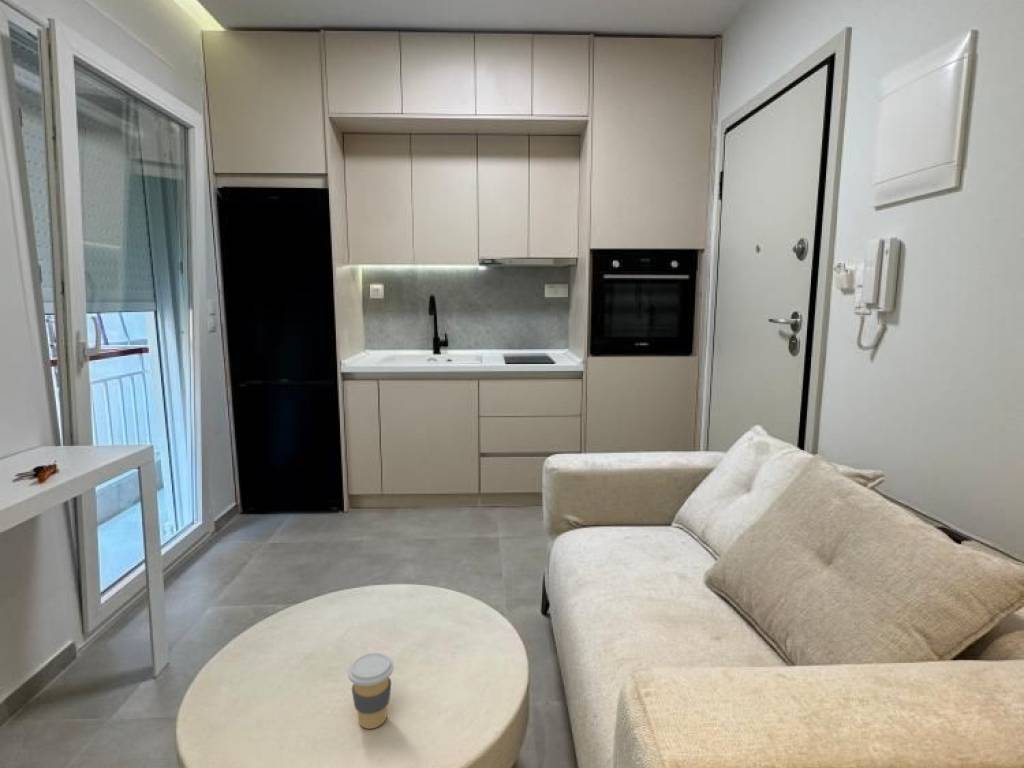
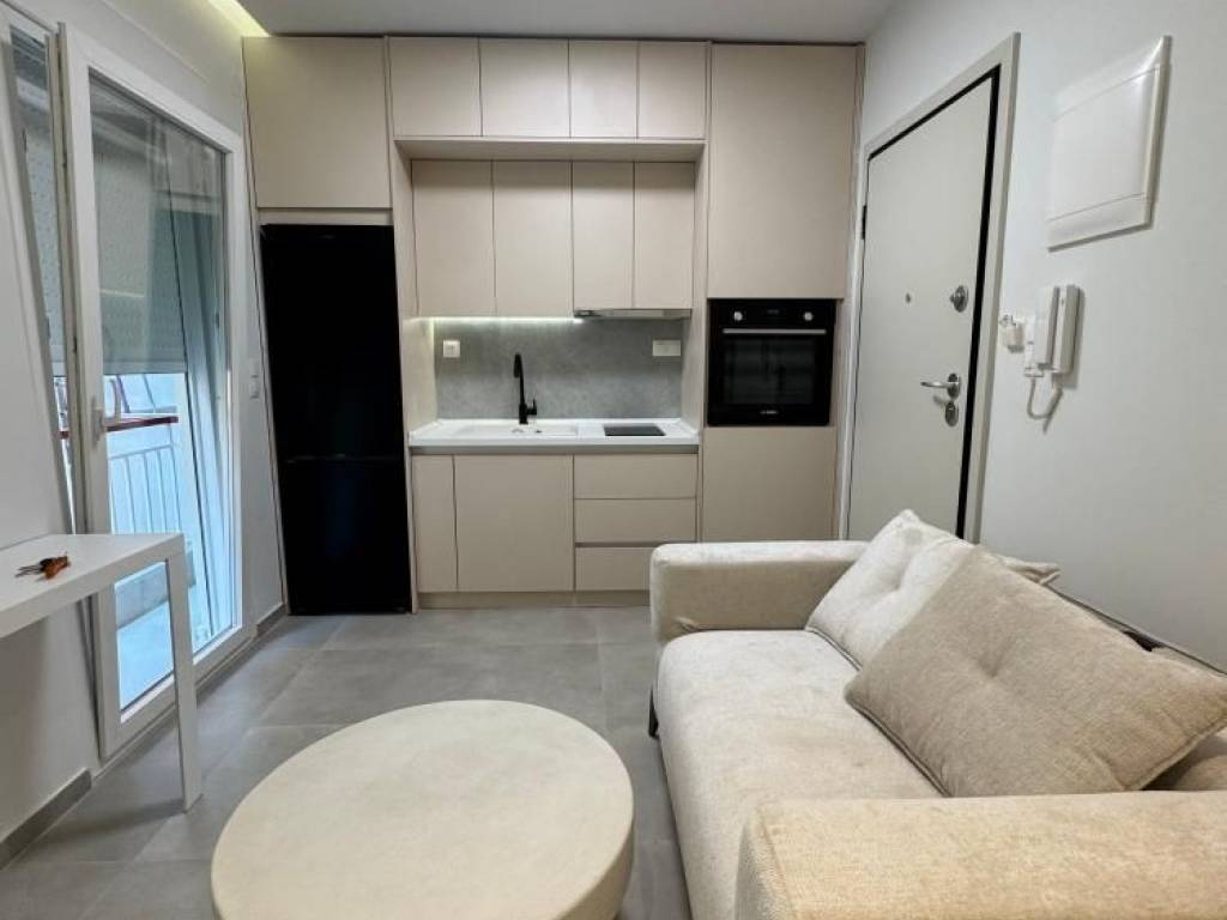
- coffee cup [347,652,395,730]
